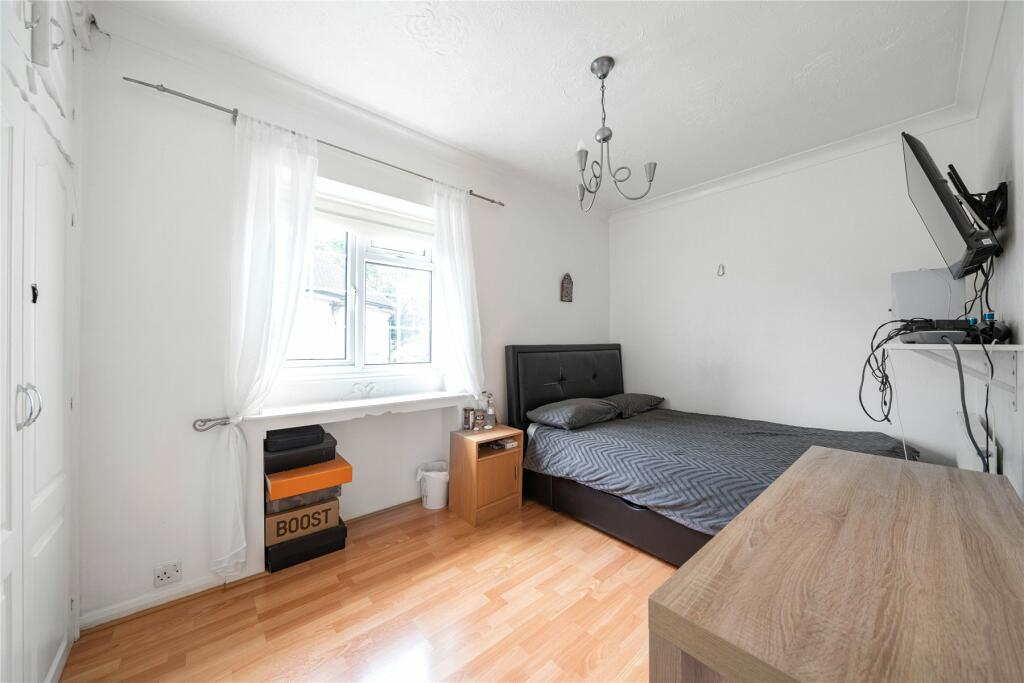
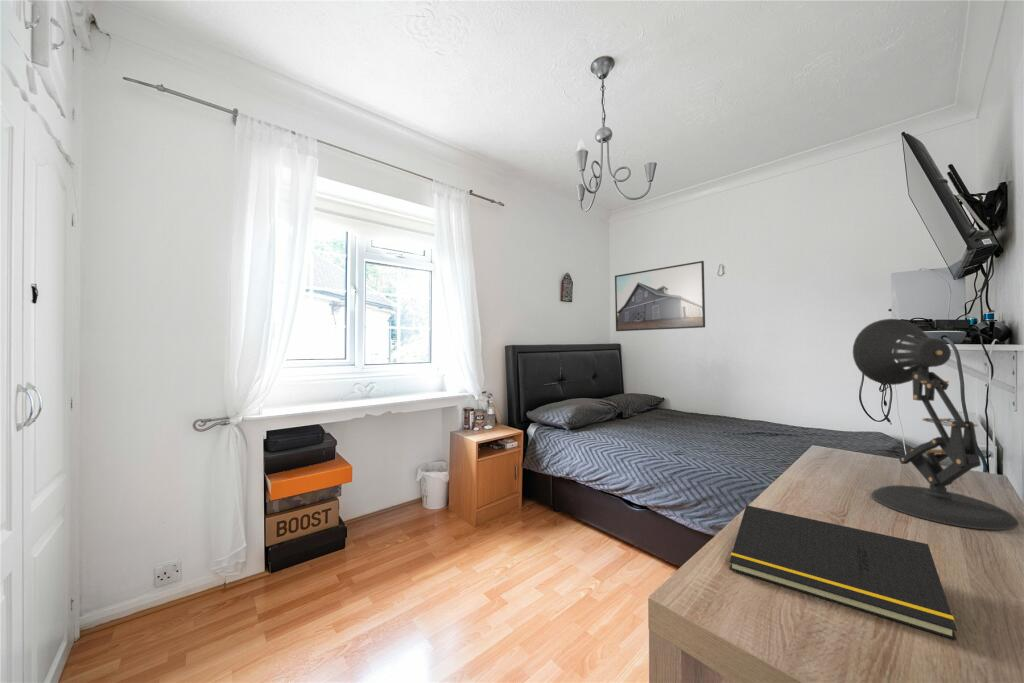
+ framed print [614,260,706,332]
+ desk lamp [852,318,1020,531]
+ notepad [728,504,958,641]
